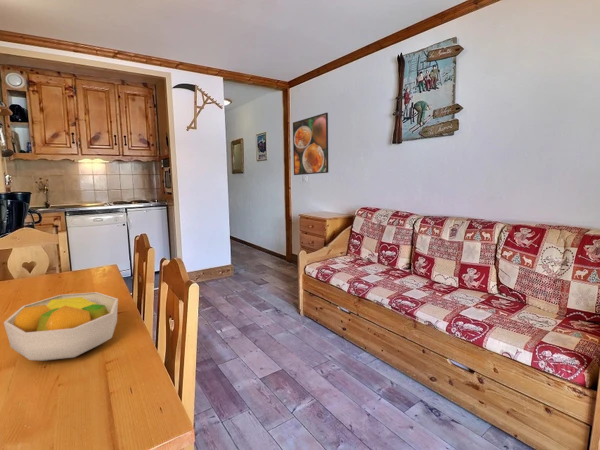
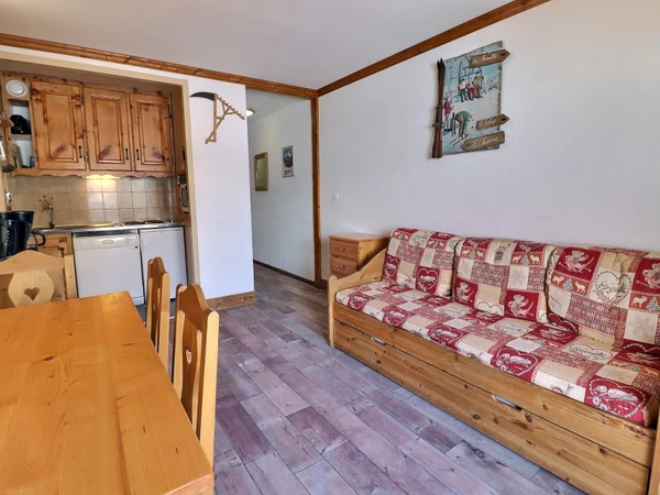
- fruit bowl [3,291,119,362]
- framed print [292,112,329,176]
